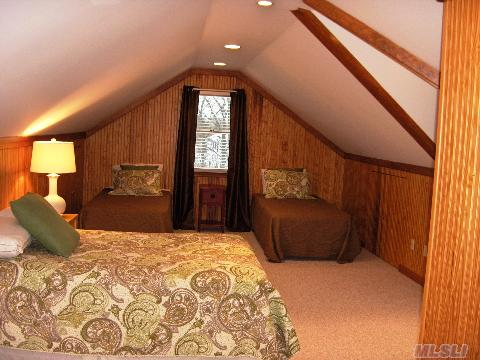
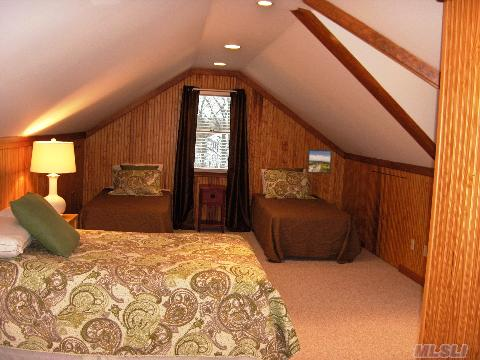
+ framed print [306,148,333,174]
